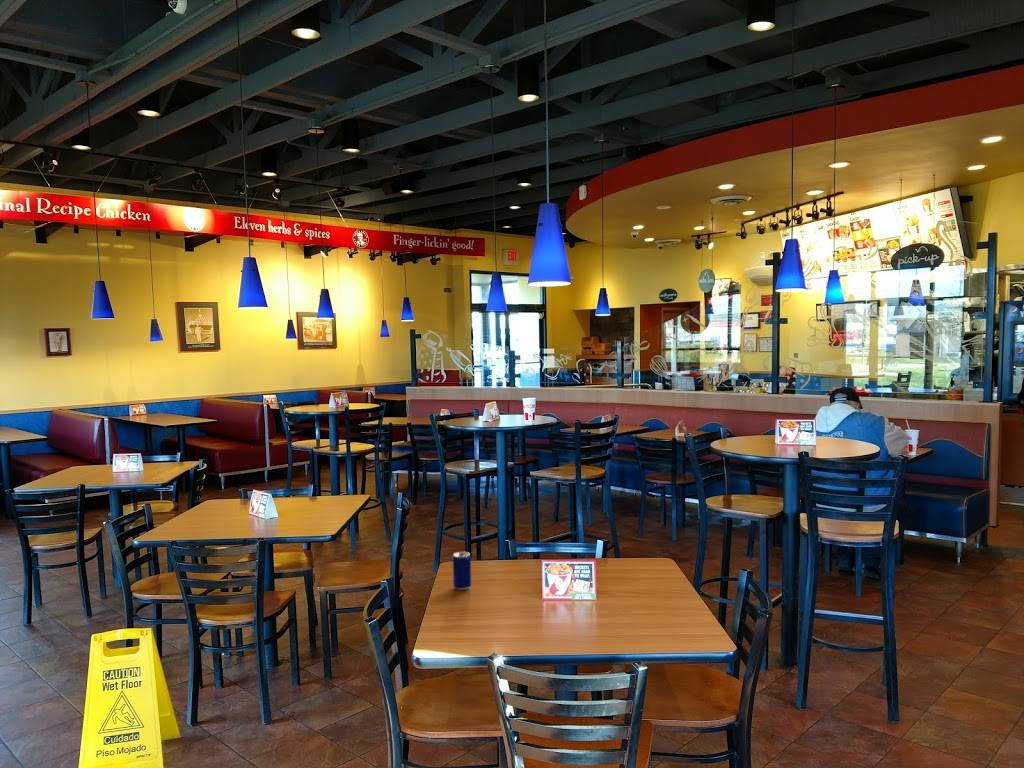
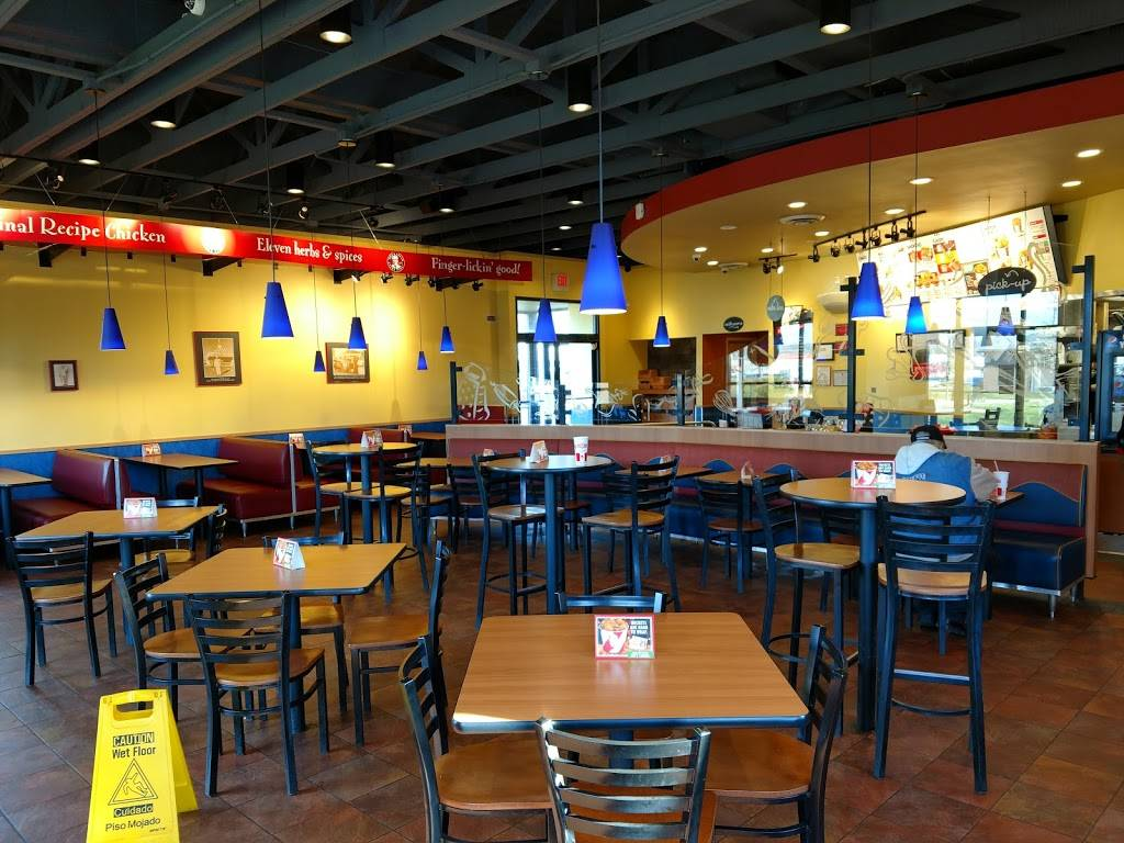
- beer can [452,551,472,591]
